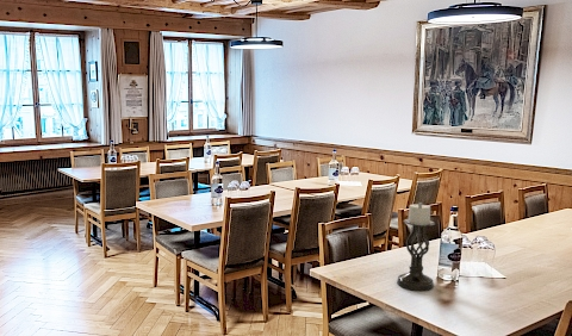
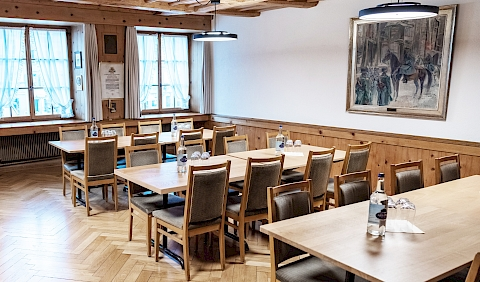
- candle holder [396,201,436,292]
